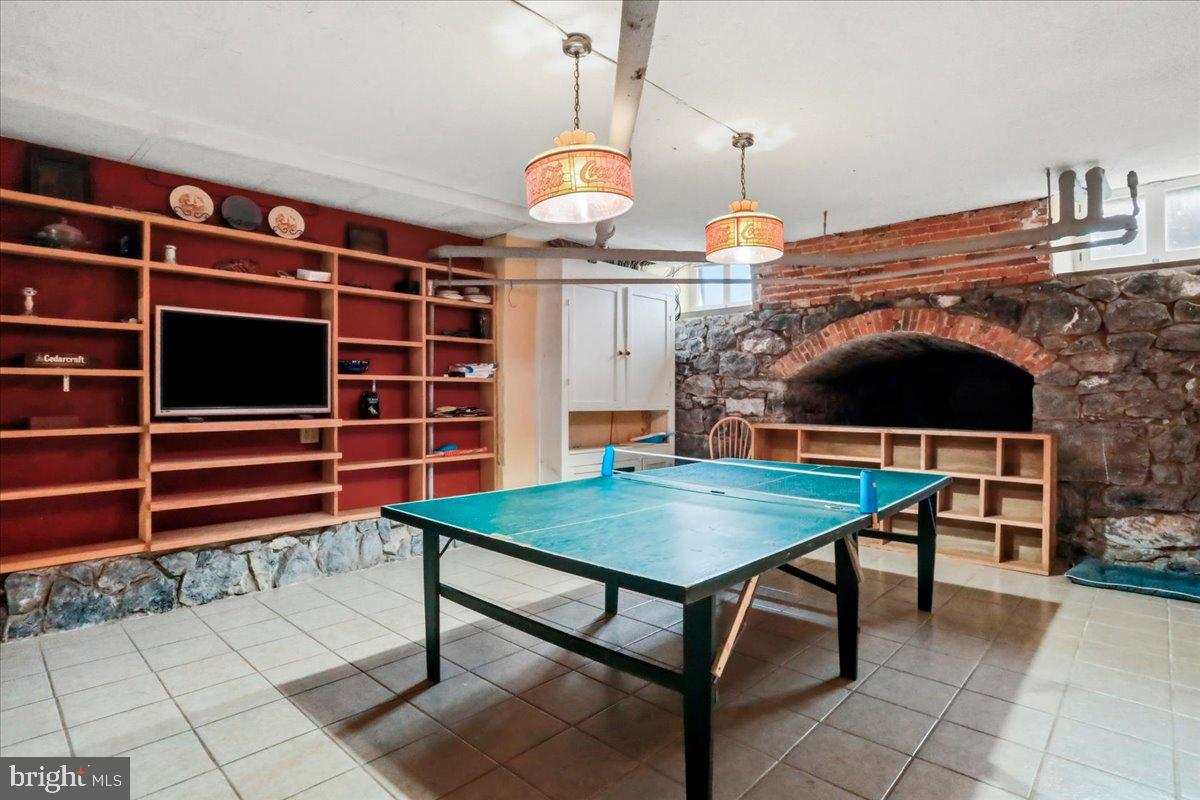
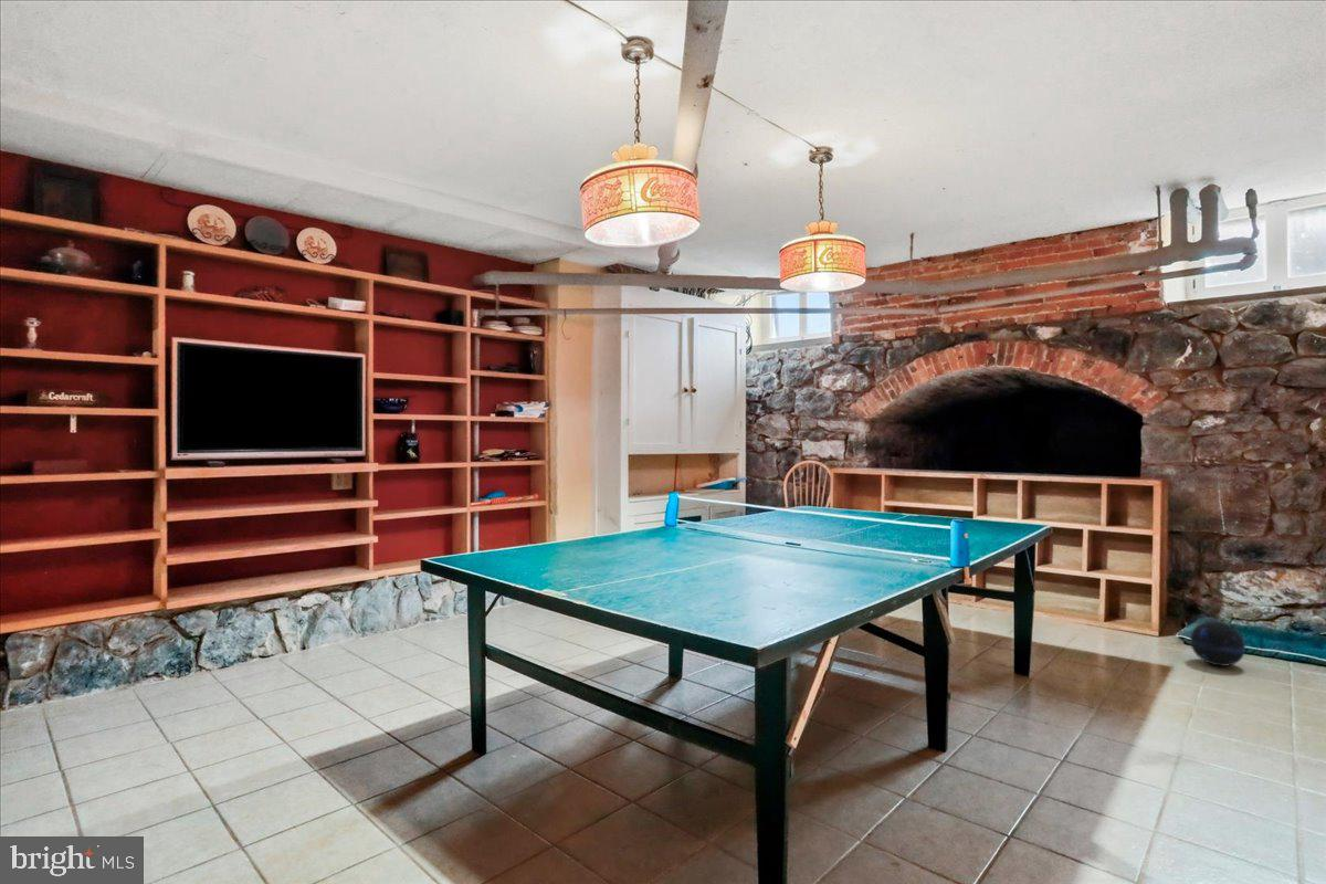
+ ball [1189,621,1246,667]
